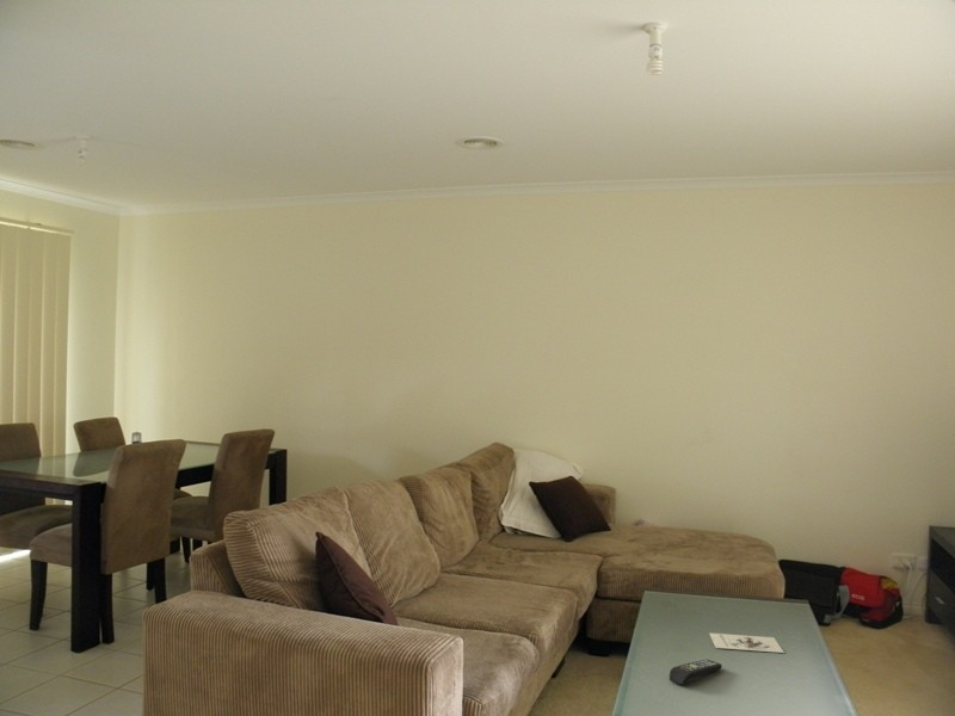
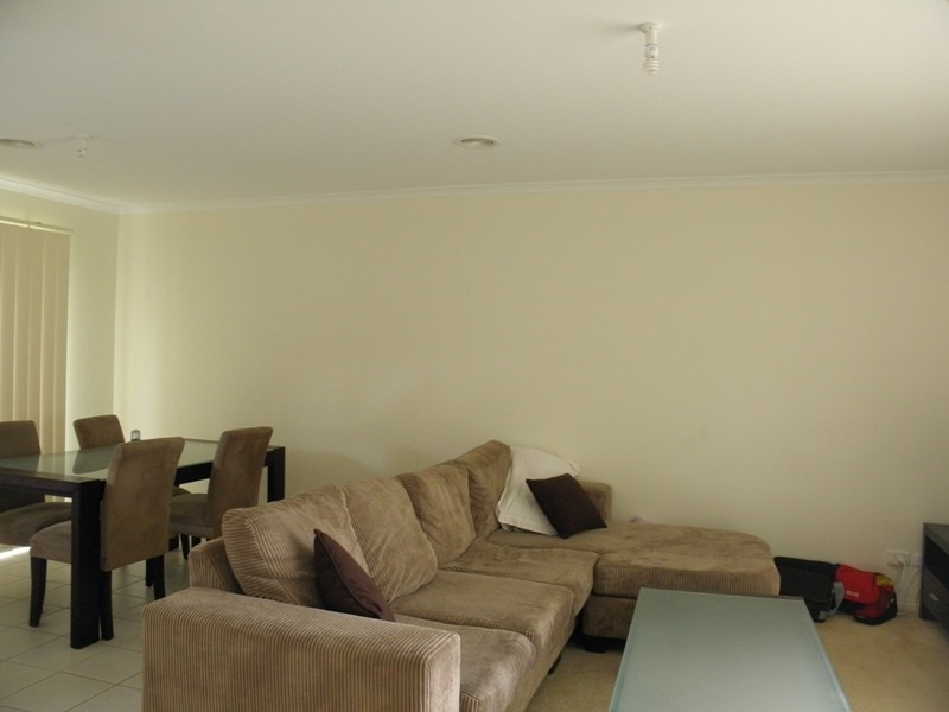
- remote control [668,659,723,686]
- architectural model [708,631,785,654]
